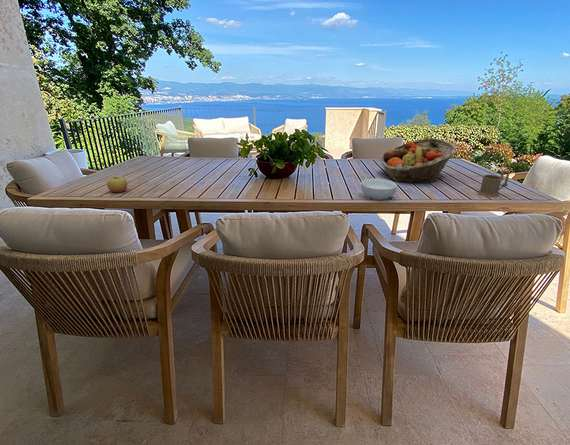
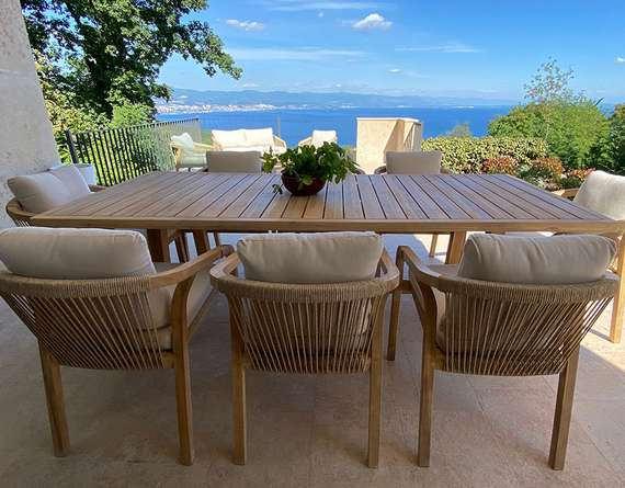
- cereal bowl [360,178,398,201]
- mug [477,170,510,198]
- fruit basket [379,137,458,184]
- apple [106,175,128,194]
